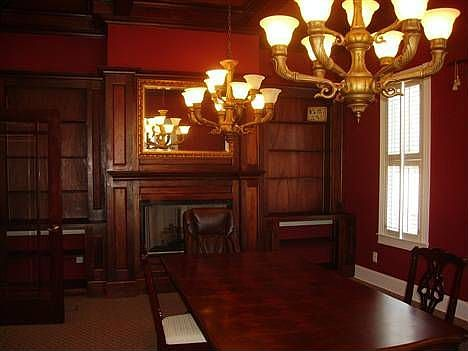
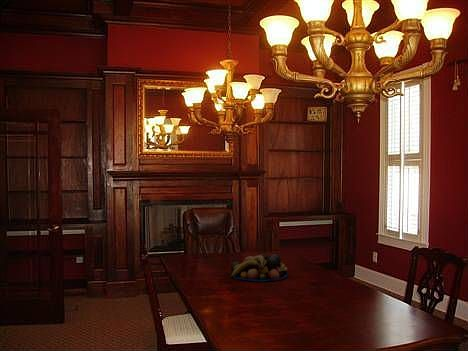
+ fruit bowl [229,253,290,283]
